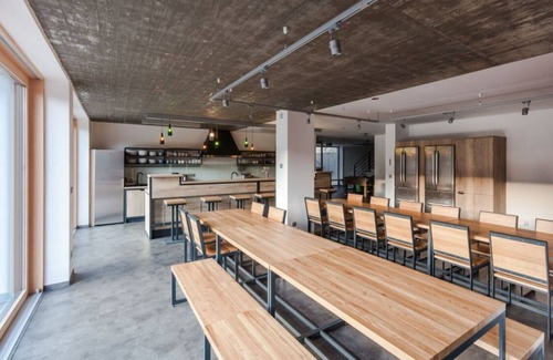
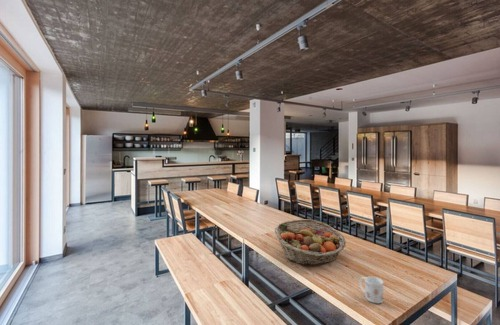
+ fruit basket [273,218,347,266]
+ mug [358,276,384,304]
